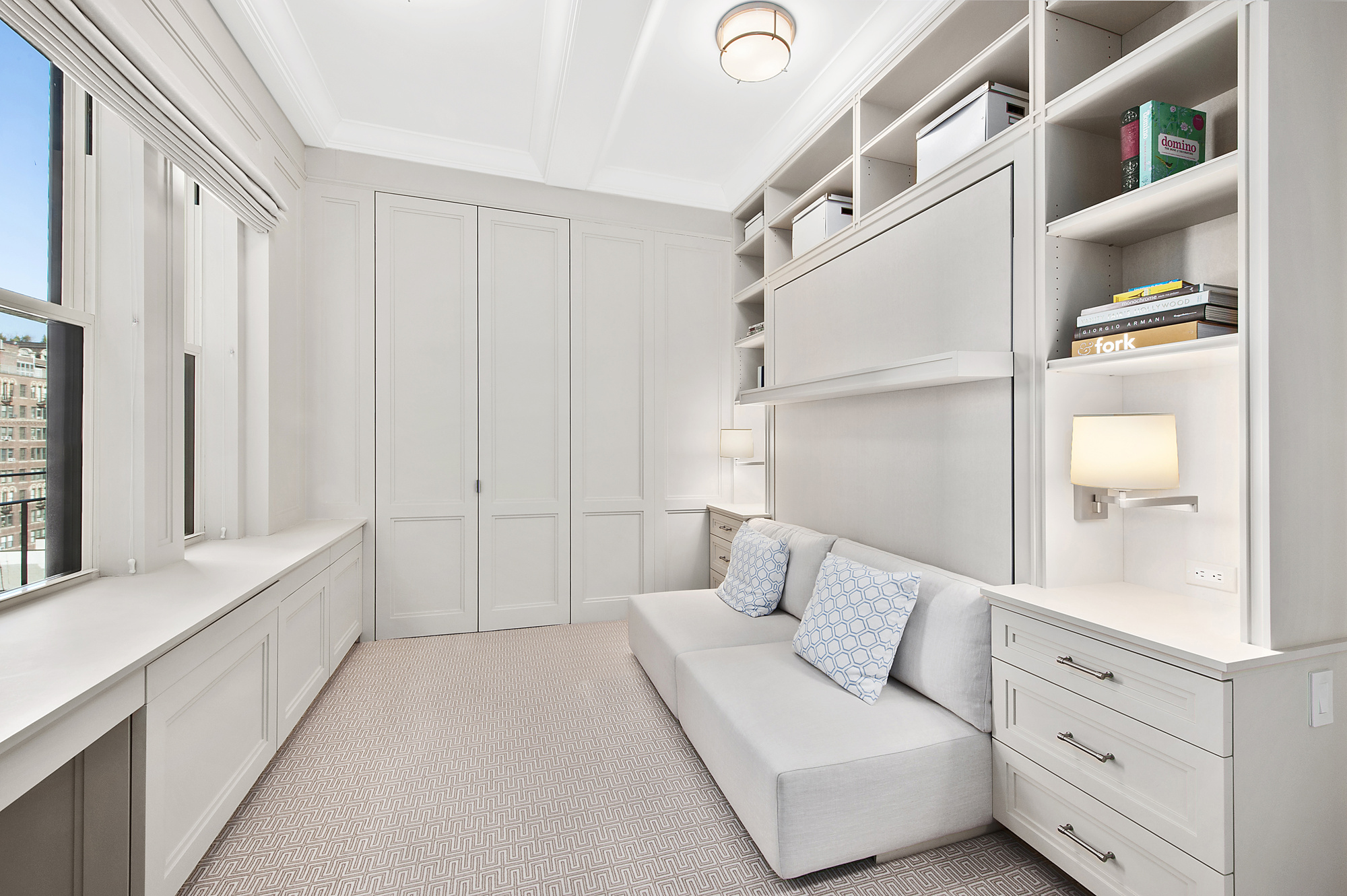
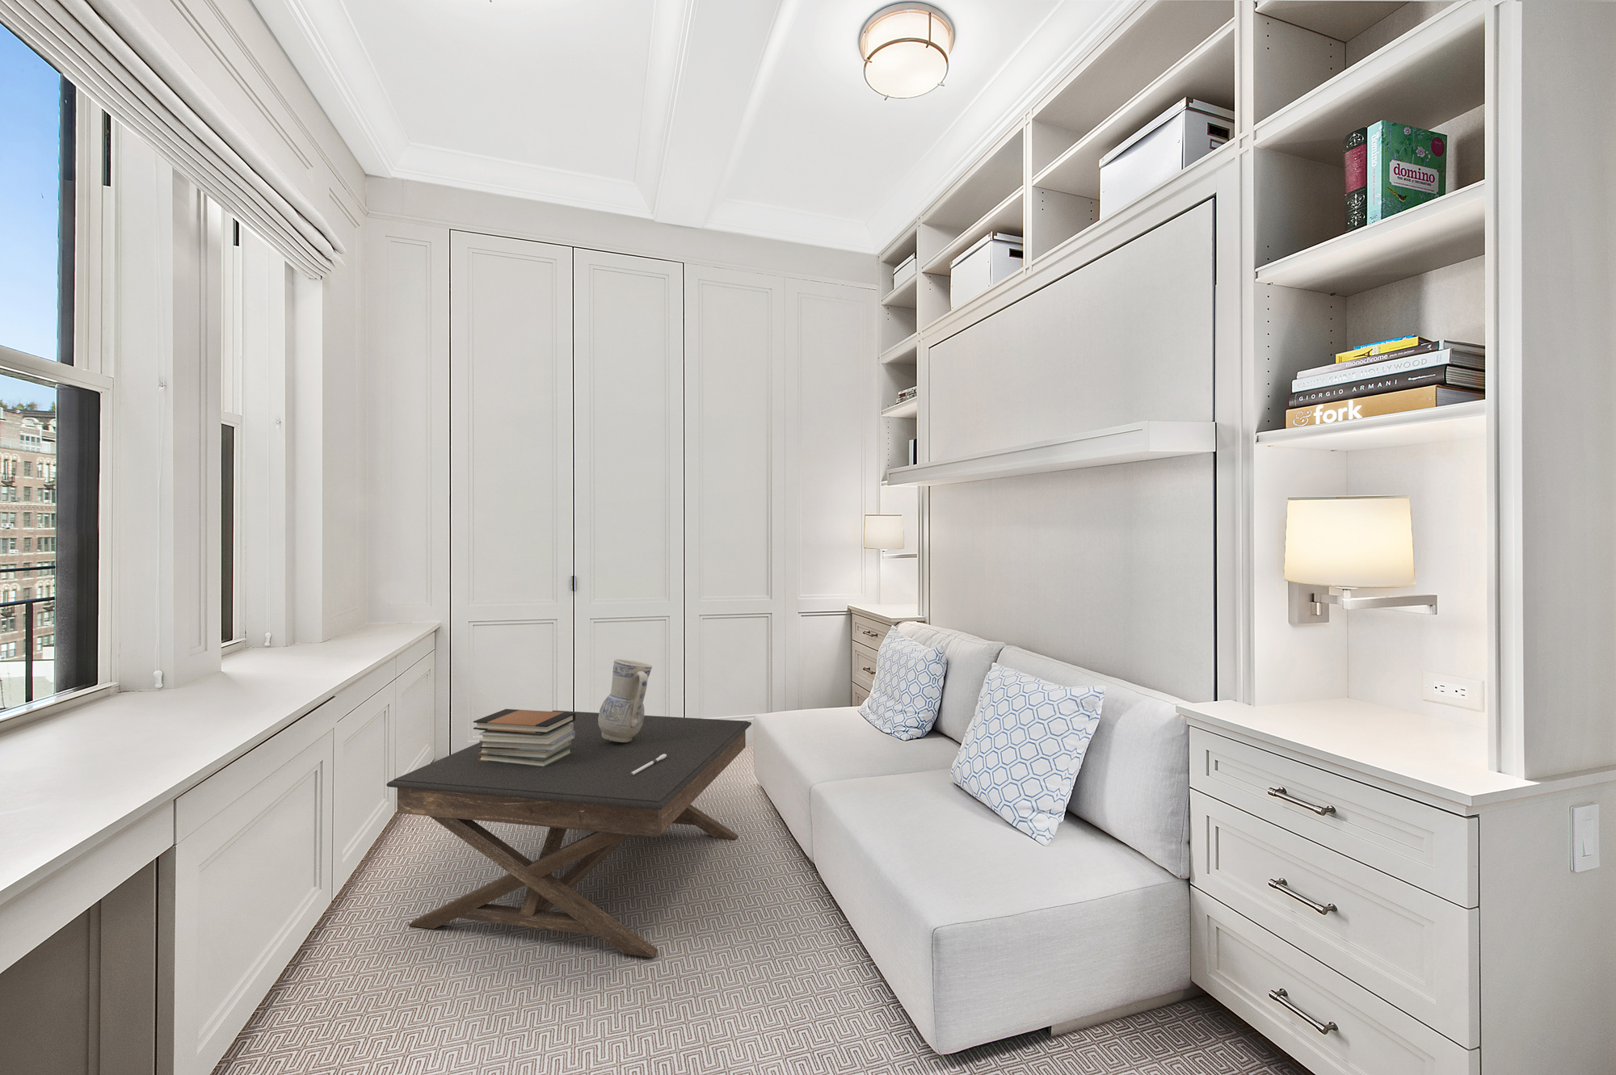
+ book stack [473,708,576,768]
+ candle [630,755,667,776]
+ coffee table [385,710,752,957]
+ vase [597,659,653,743]
